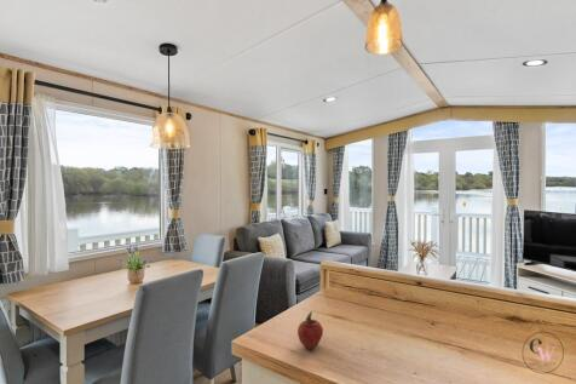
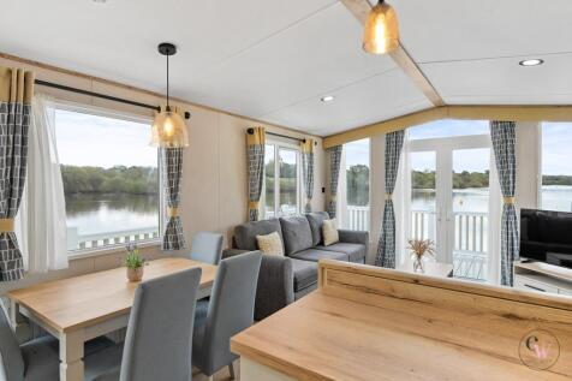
- fruit [296,310,324,350]
